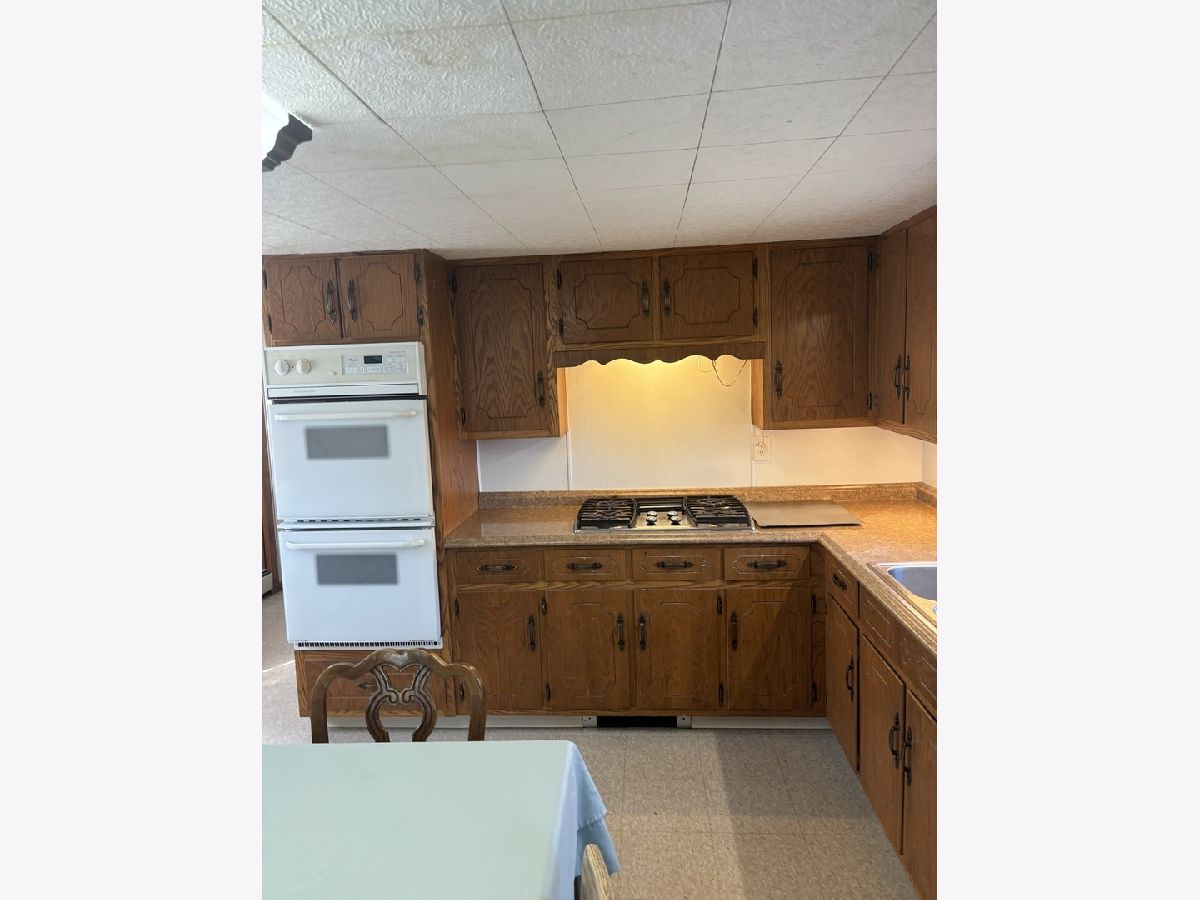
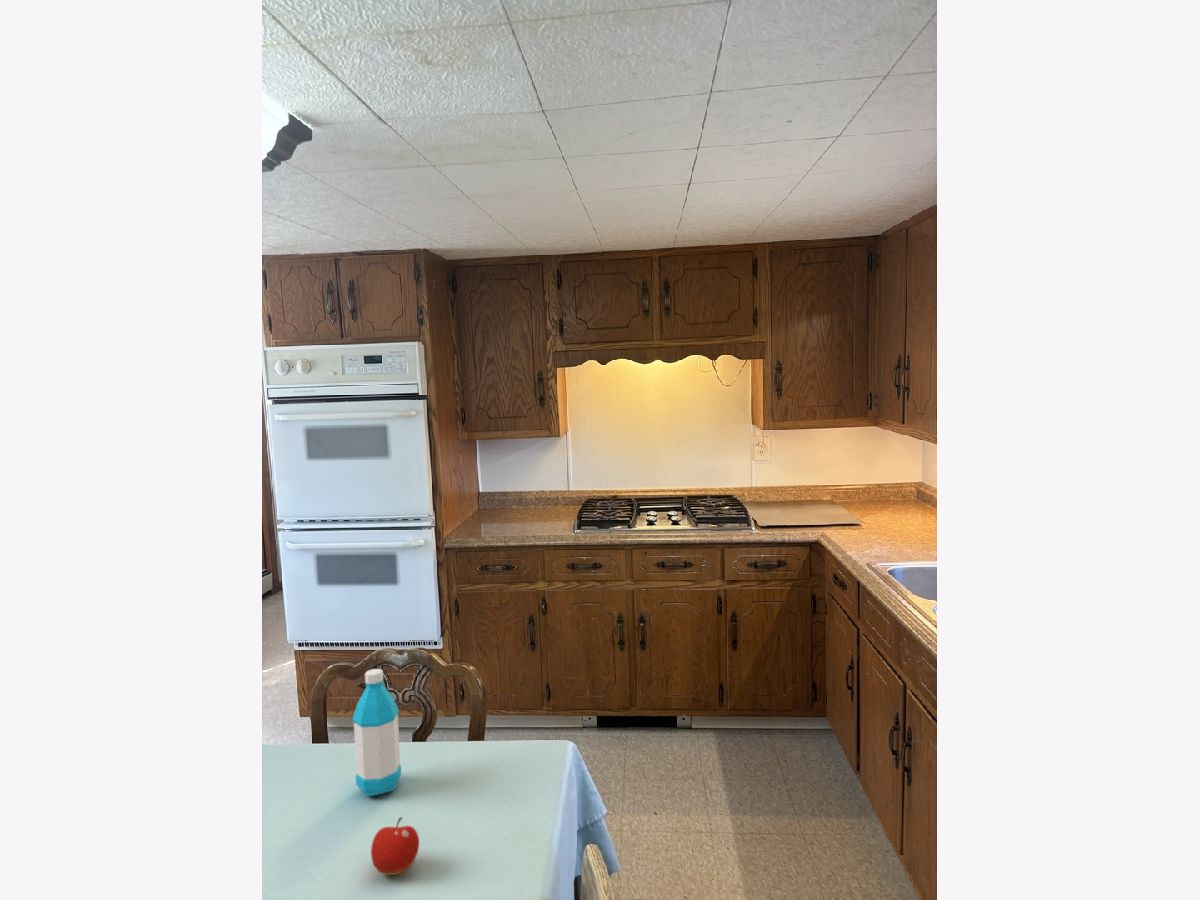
+ water bottle [352,668,402,798]
+ fruit [370,816,420,876]
